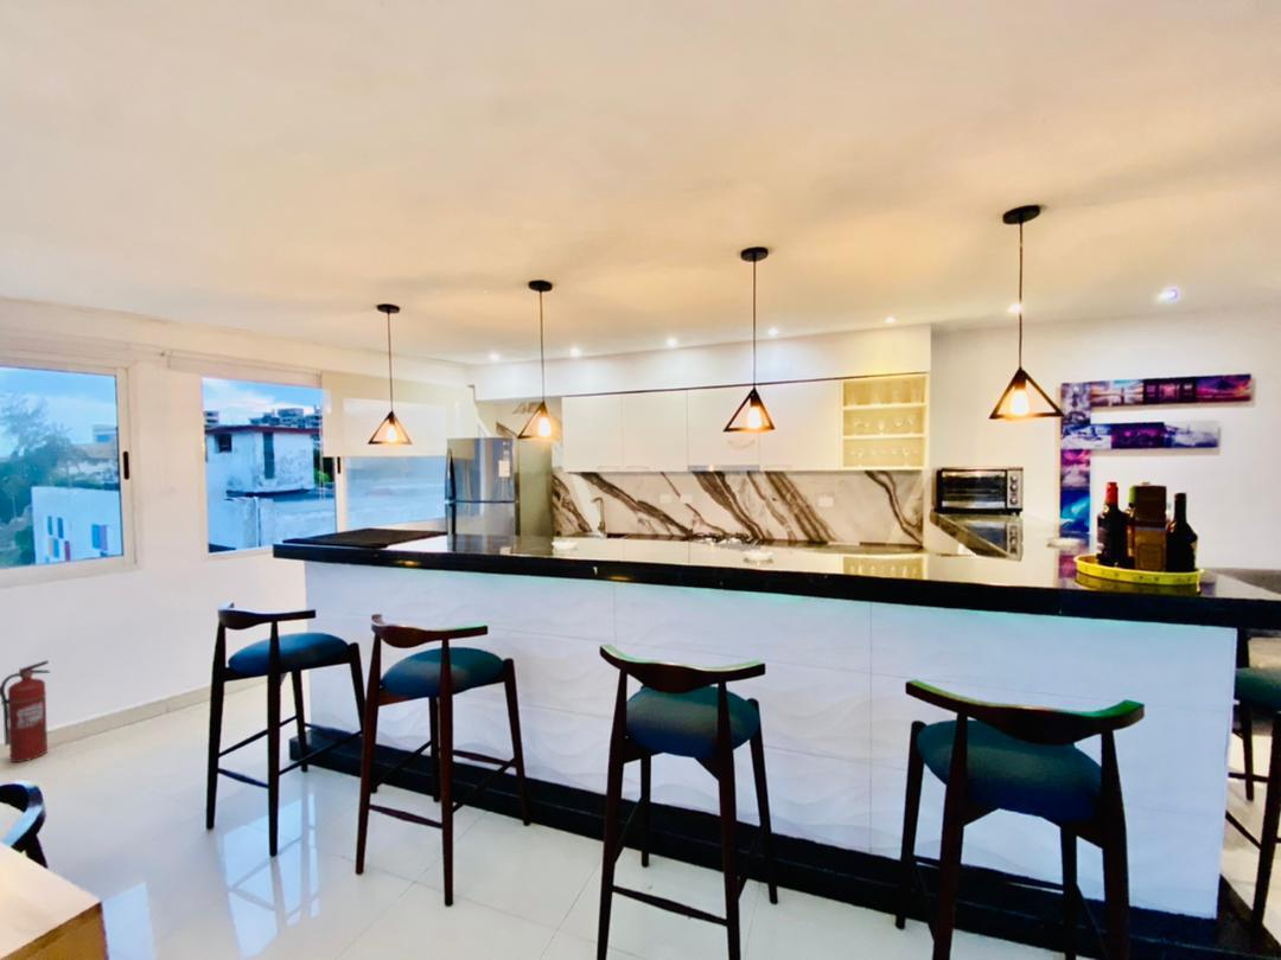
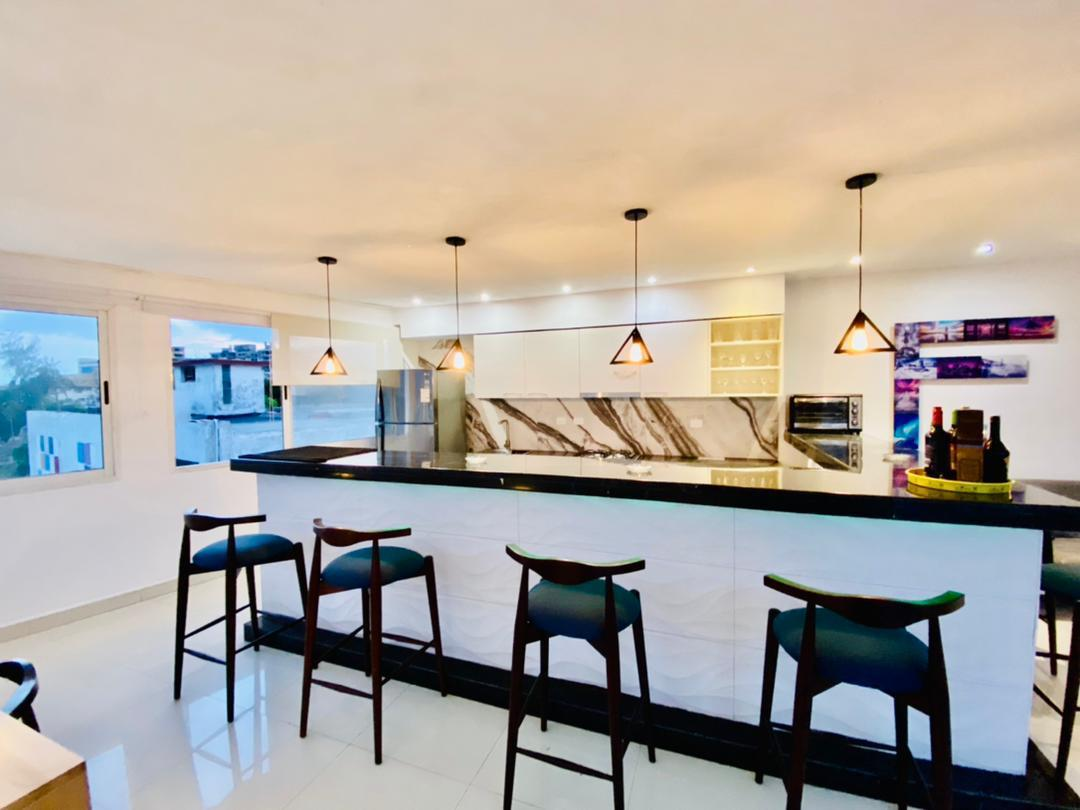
- fire extinguisher [0,659,52,763]
